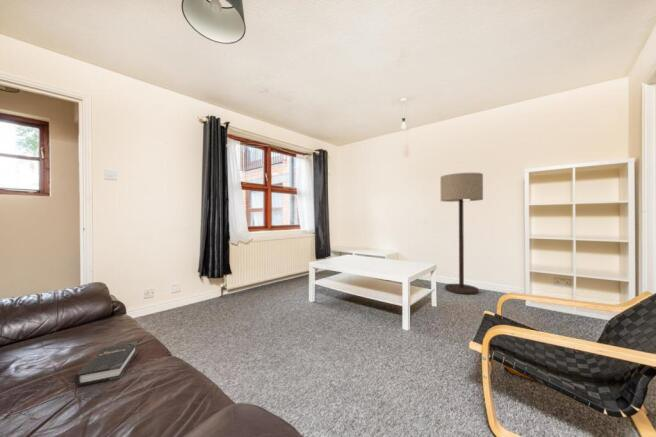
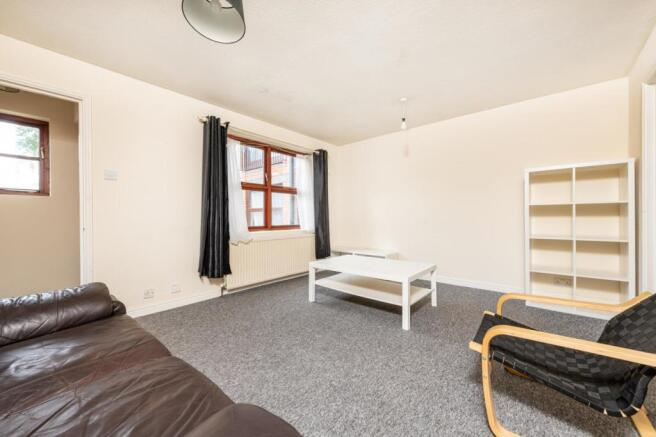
- floor lamp [439,172,484,295]
- hardback book [74,341,138,387]
